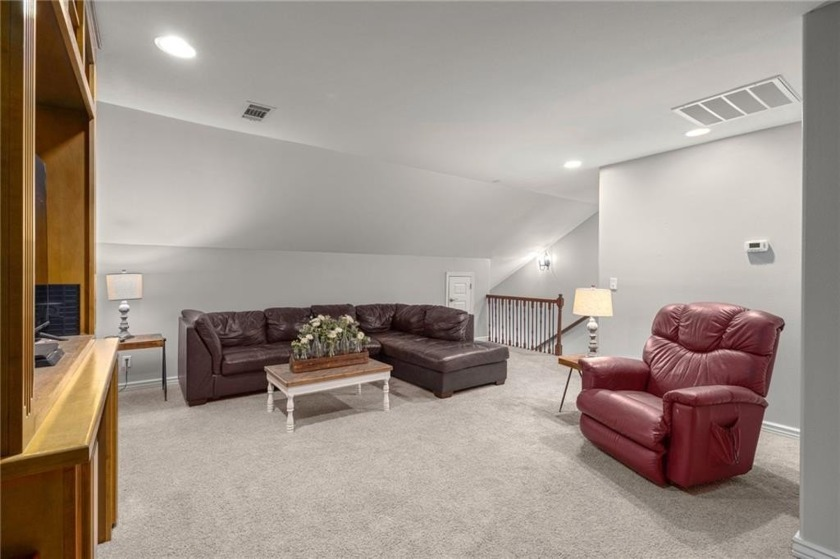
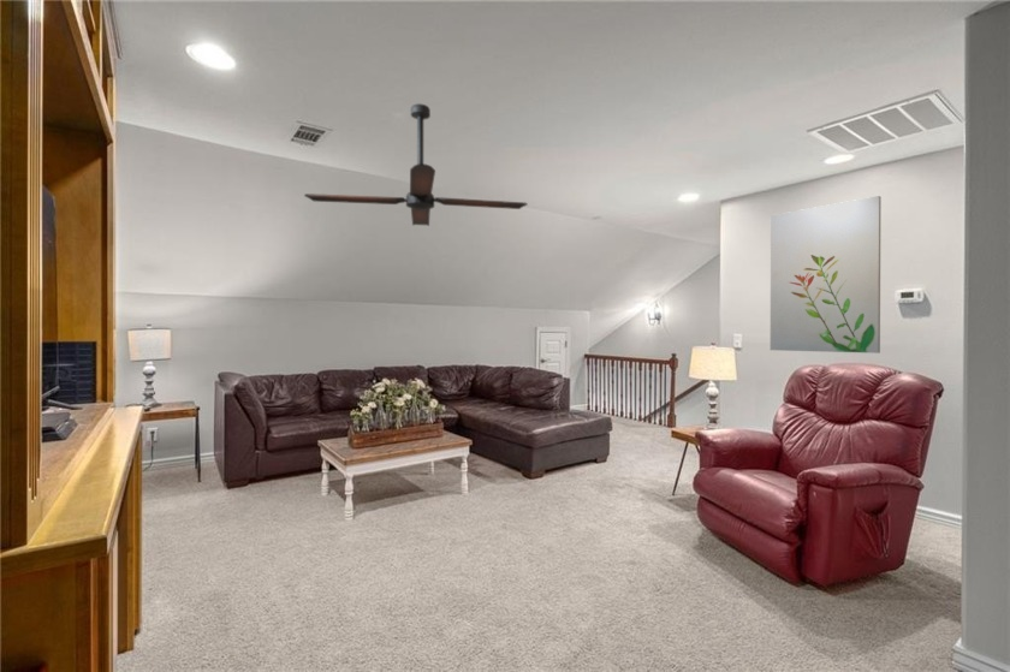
+ wall art [770,195,883,355]
+ ceiling fan [303,102,529,227]
